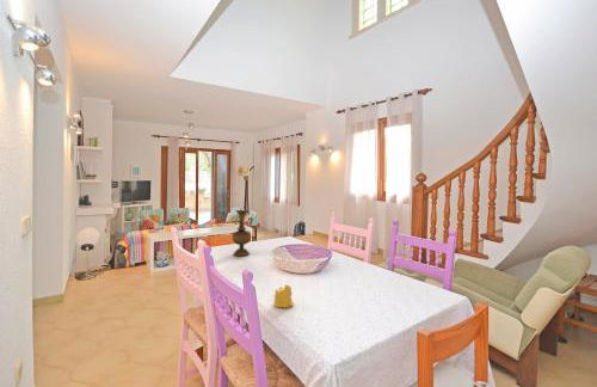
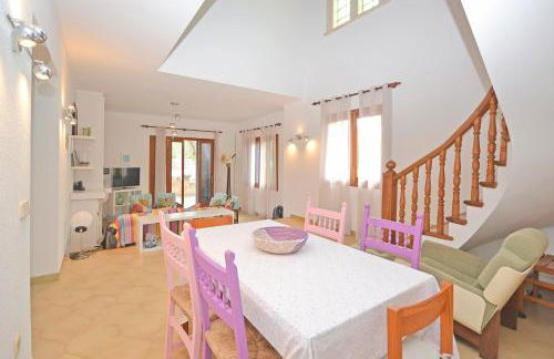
- pitcher [230,208,252,257]
- candle [272,283,295,309]
